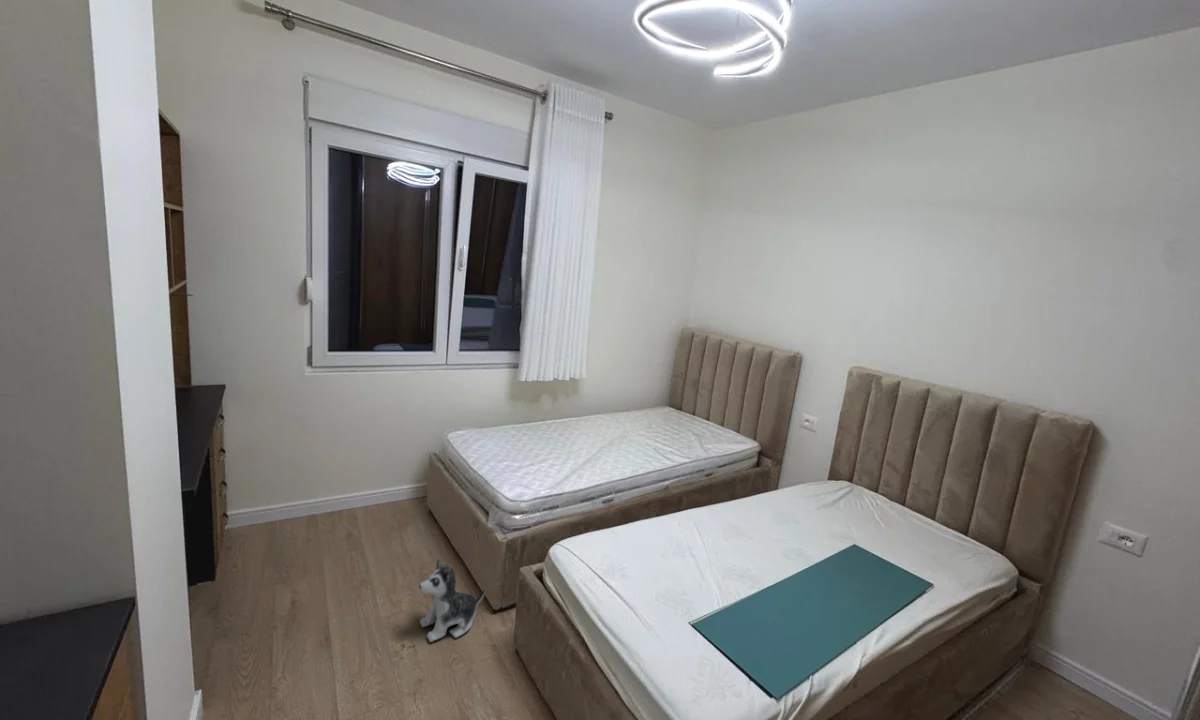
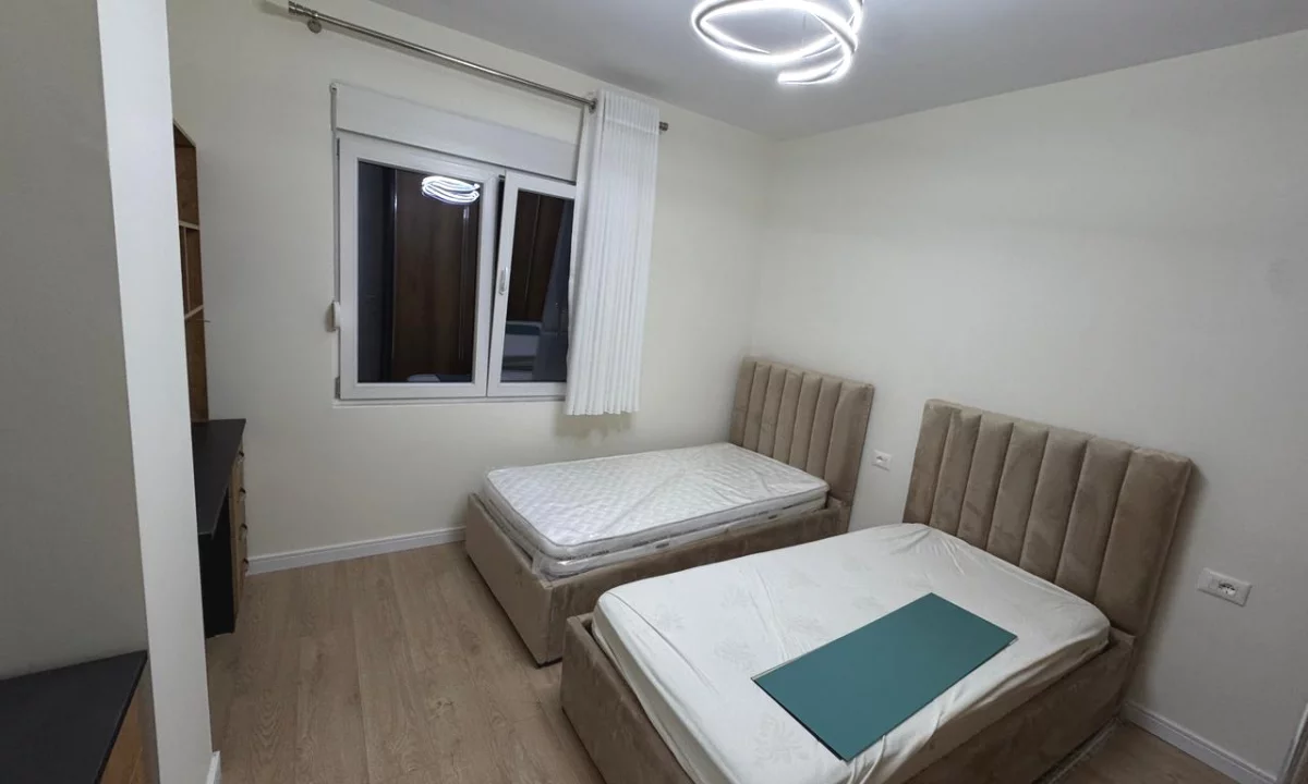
- plush toy [418,558,486,643]
